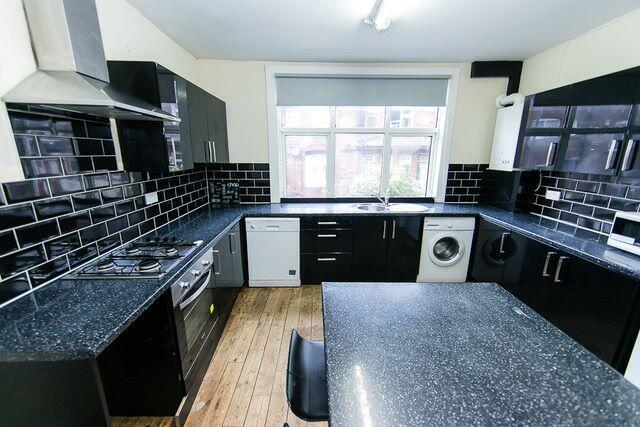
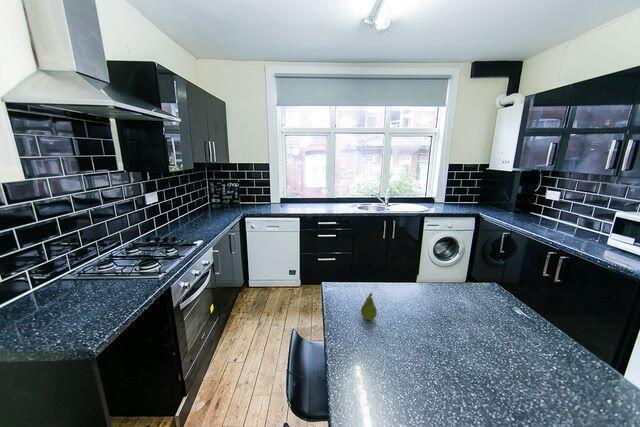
+ fruit [360,292,378,321]
